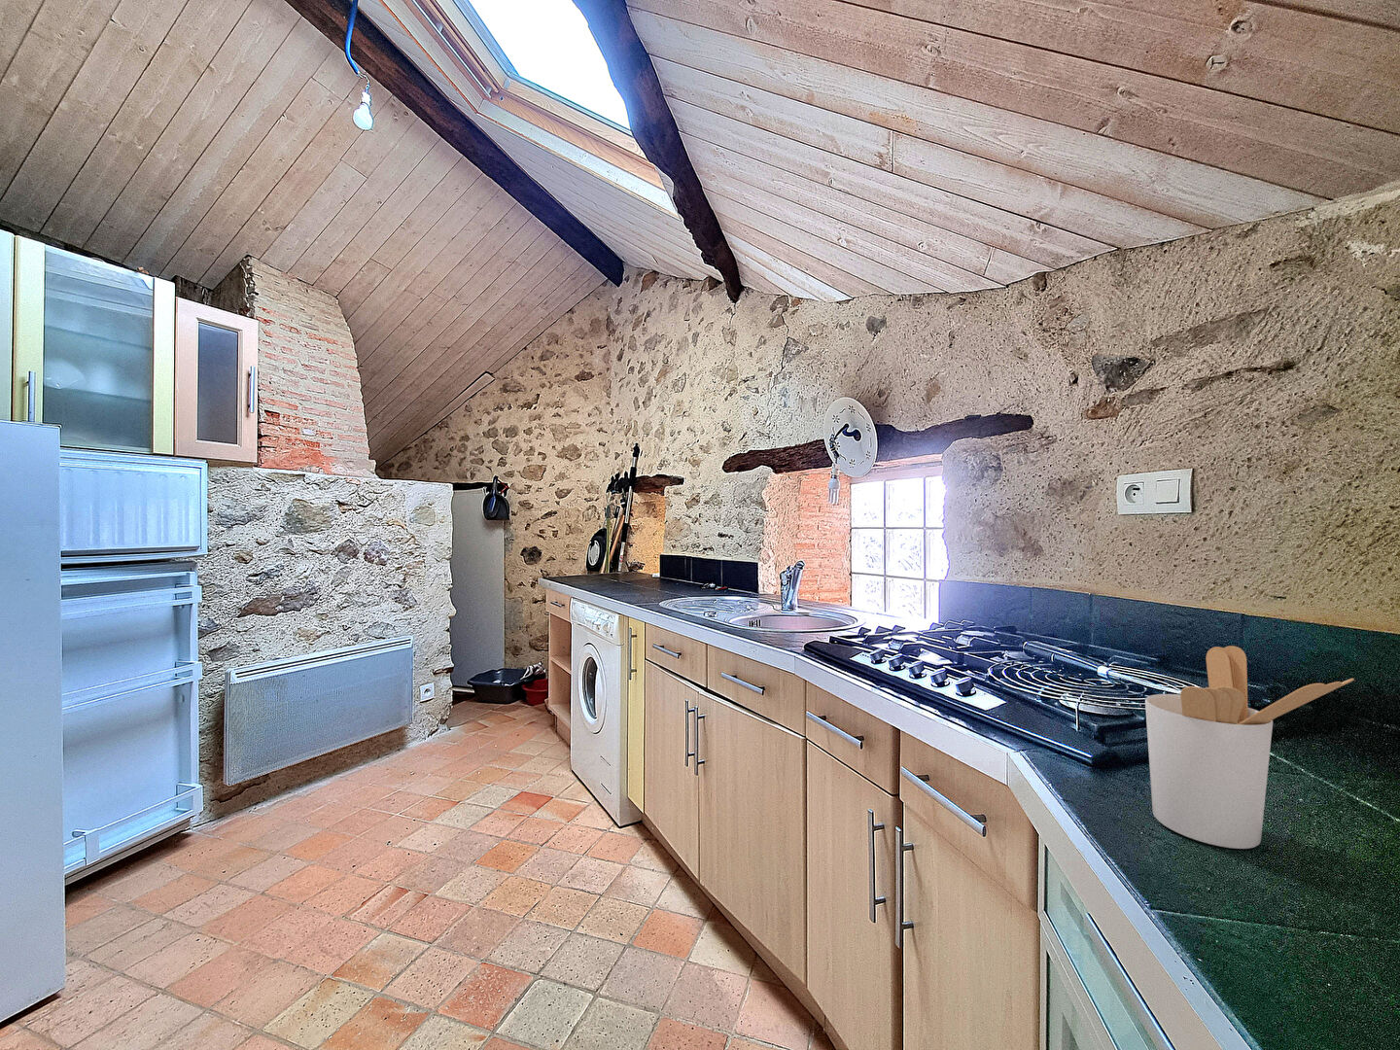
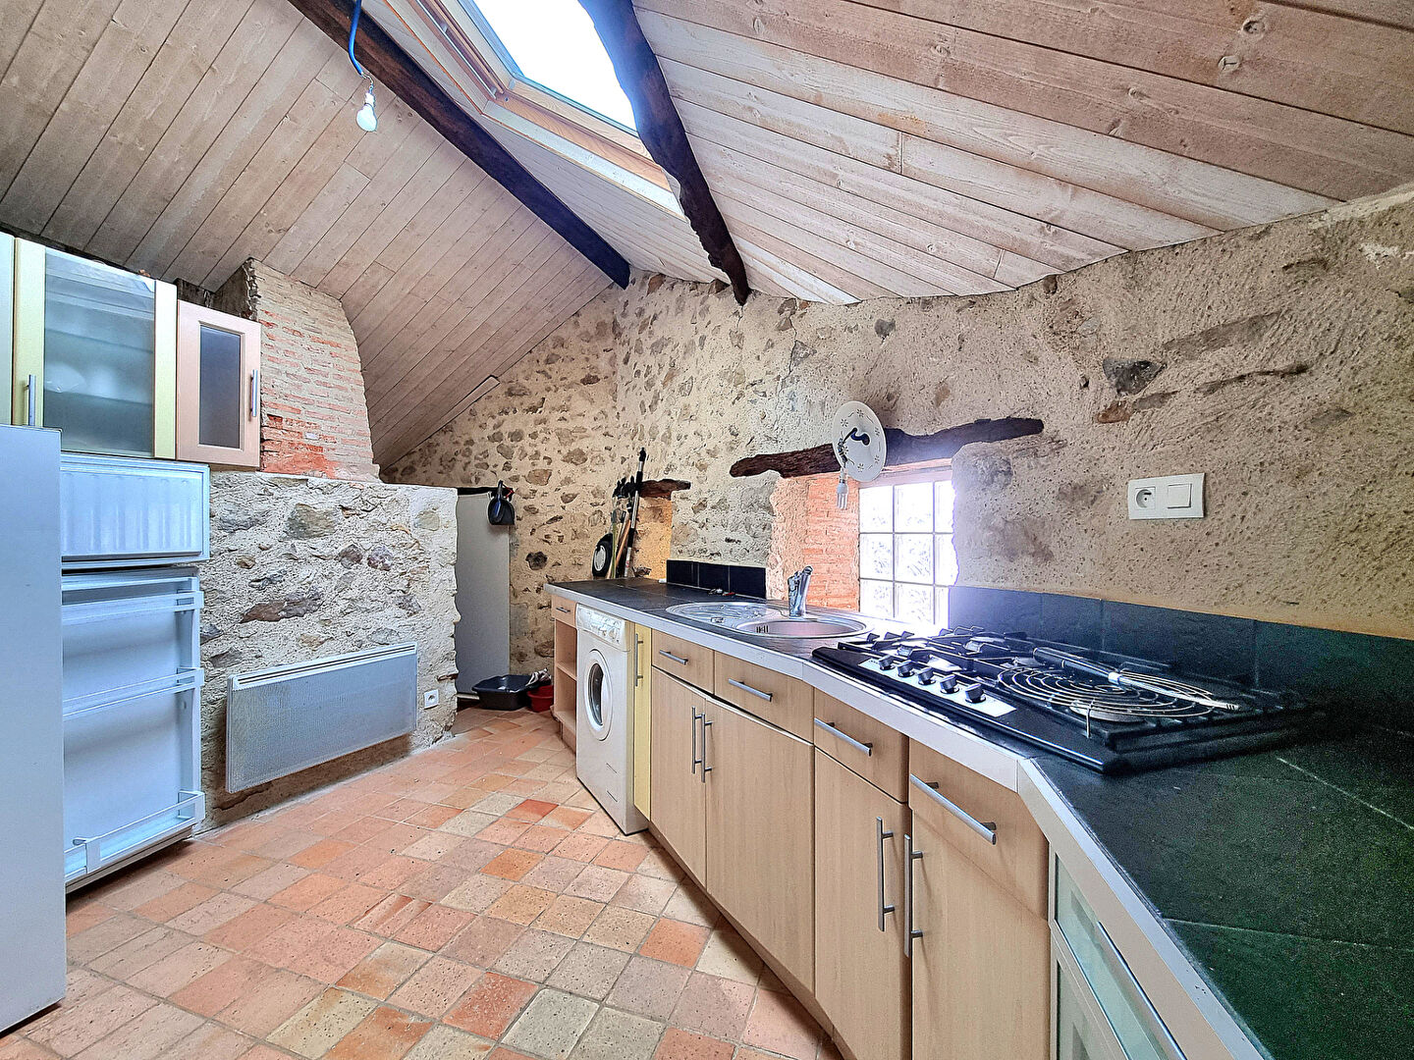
- utensil holder [1144,644,1355,849]
